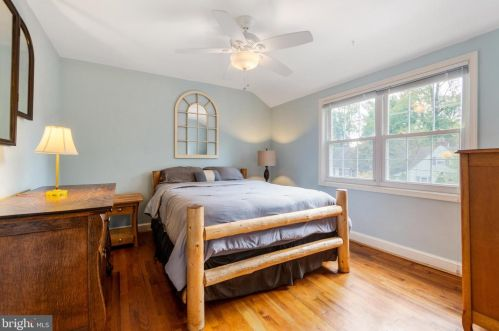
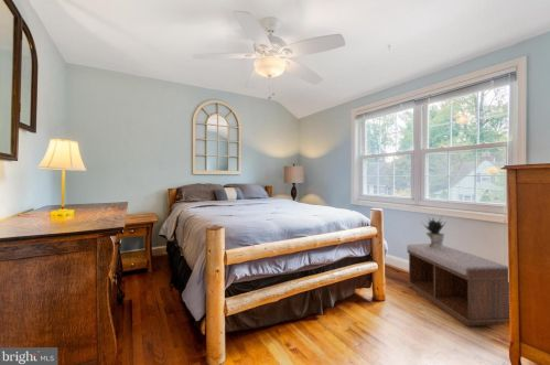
+ bench [407,243,510,328]
+ potted plant [420,215,447,249]
